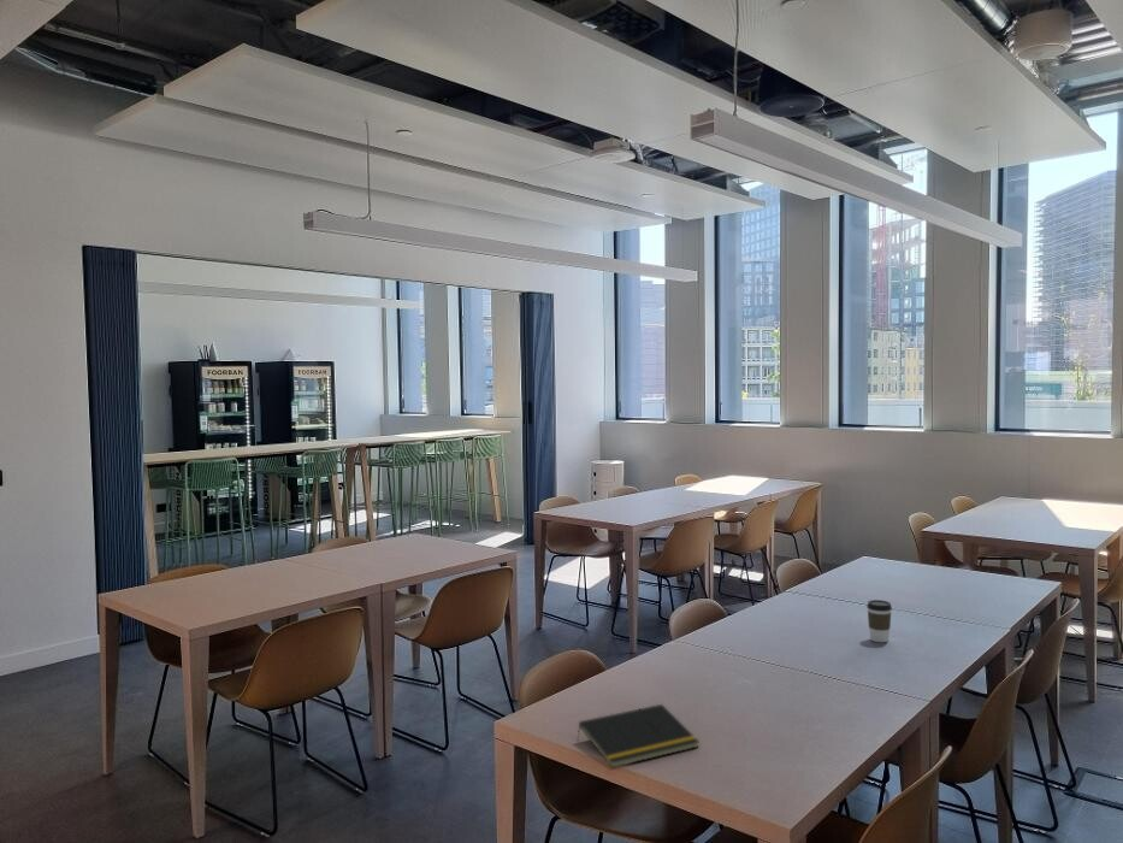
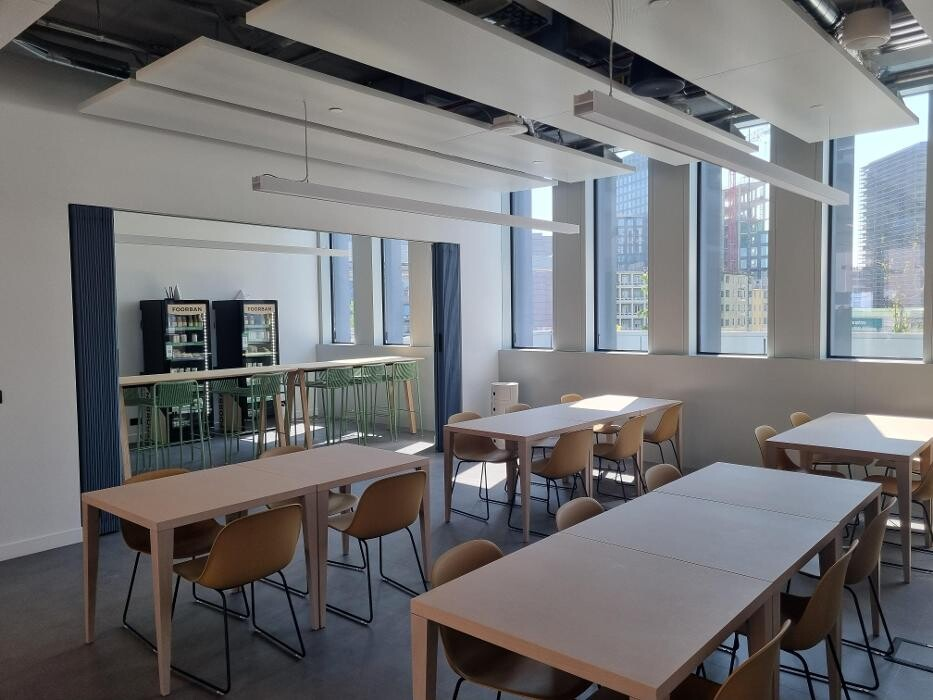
- notepad [575,703,701,768]
- coffee cup [865,599,893,643]
